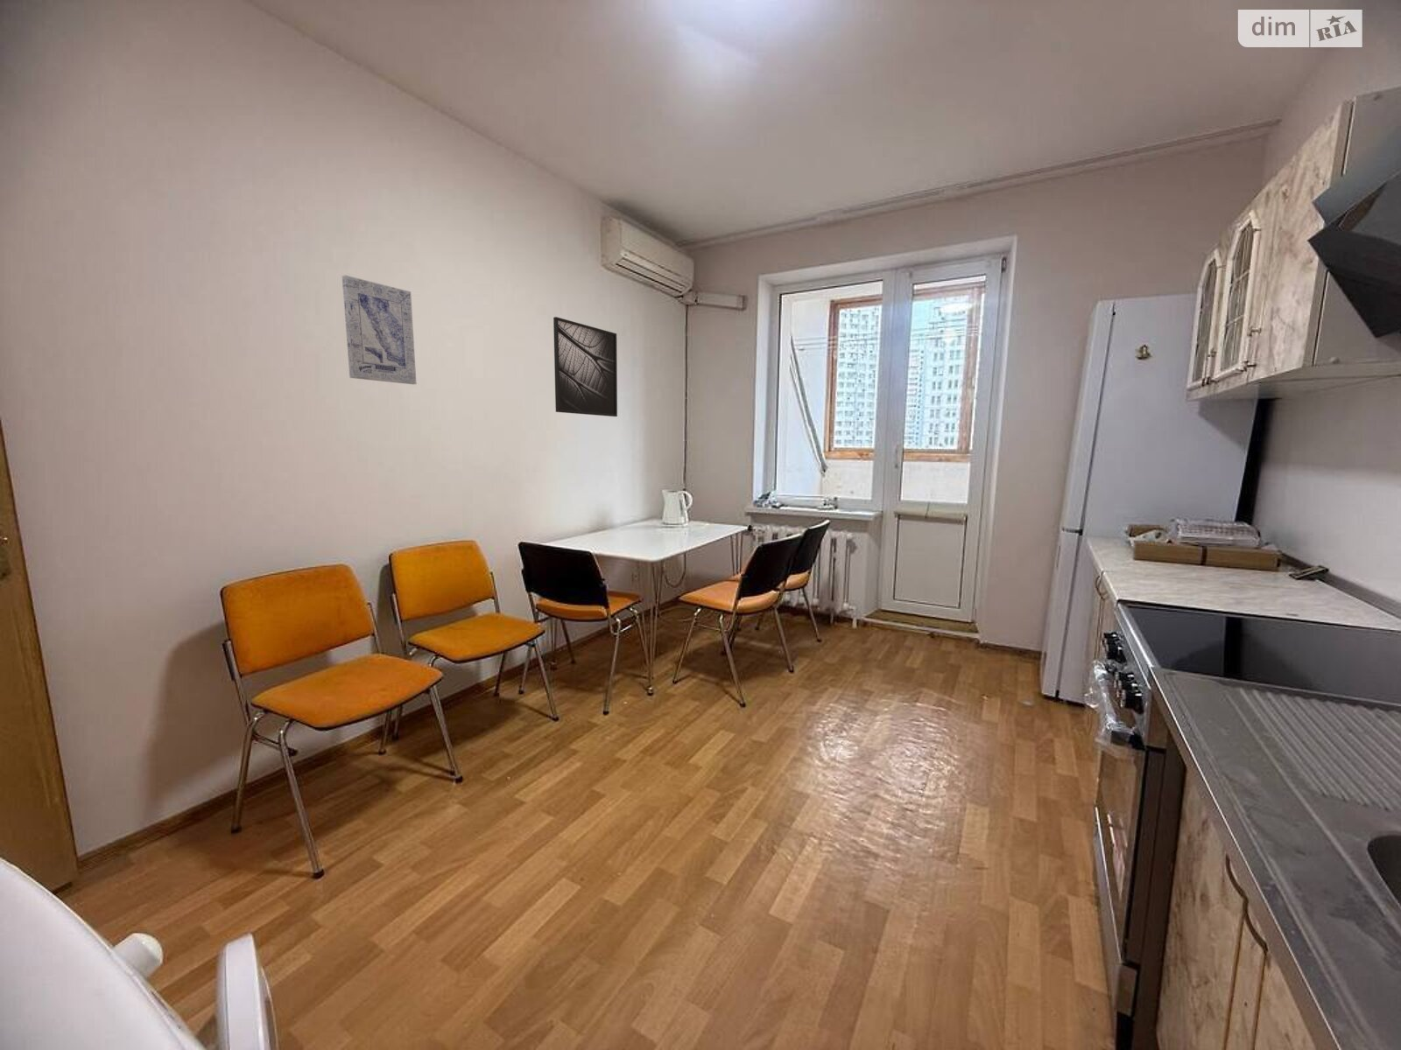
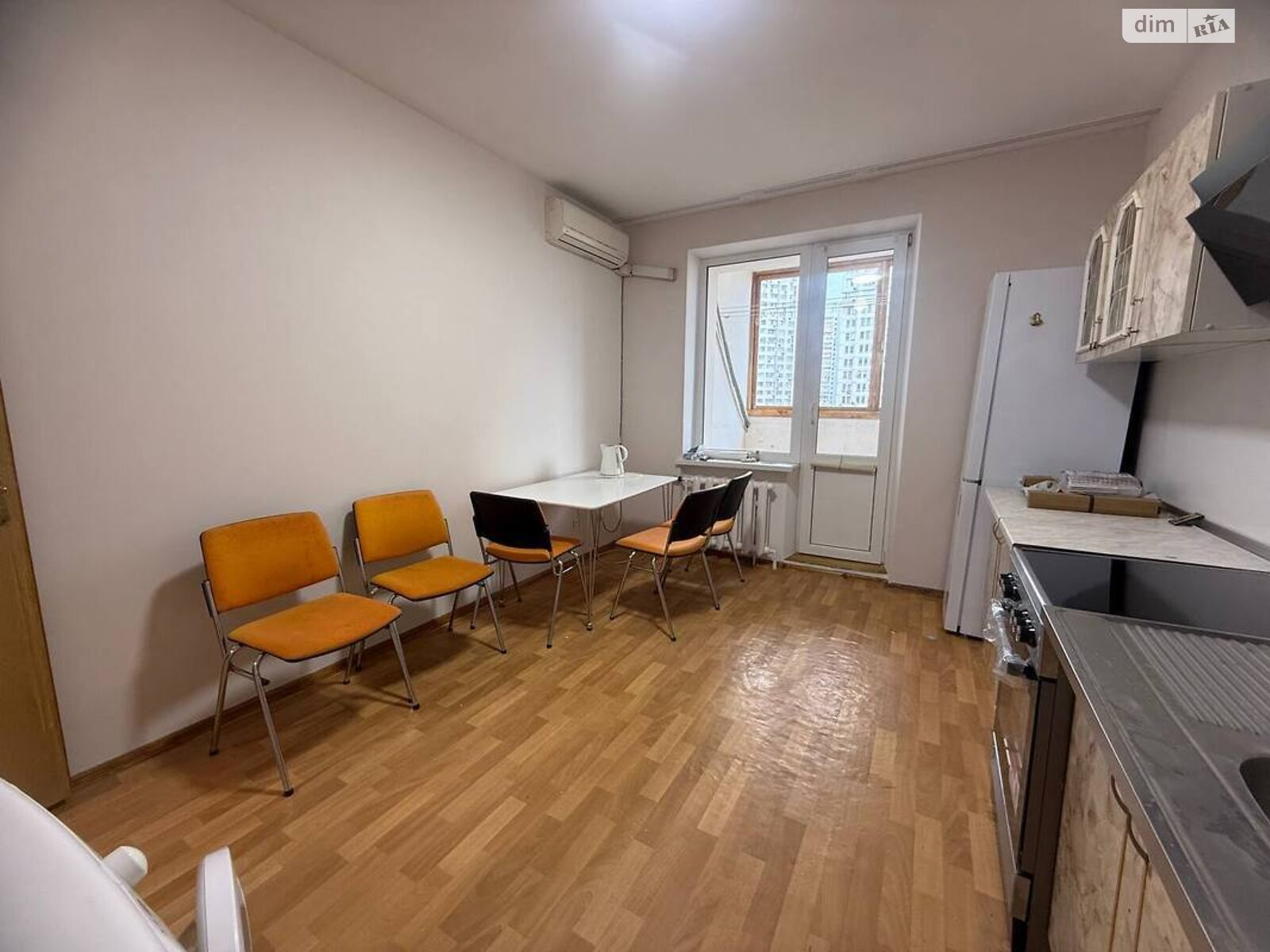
- wall art [342,274,417,385]
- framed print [553,315,618,417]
